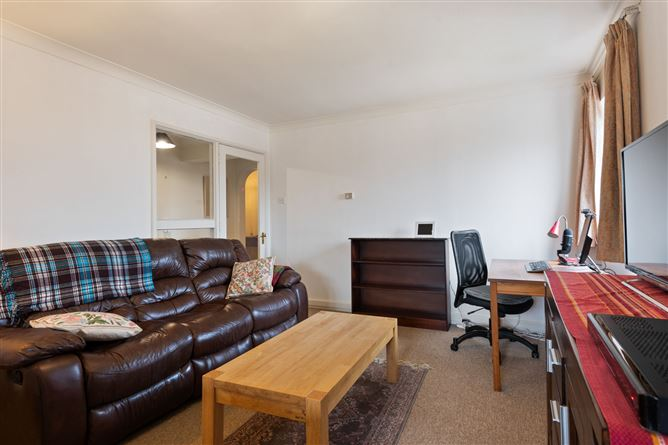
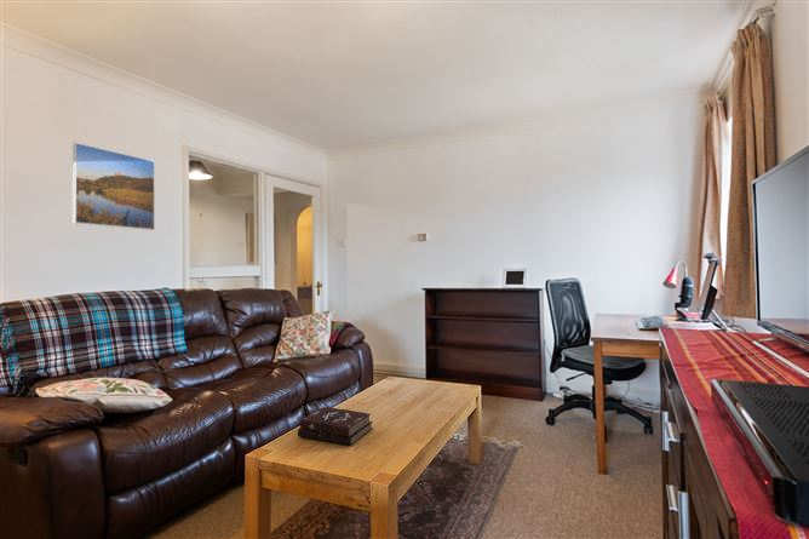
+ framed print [71,142,156,231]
+ hardback book [297,406,374,447]
